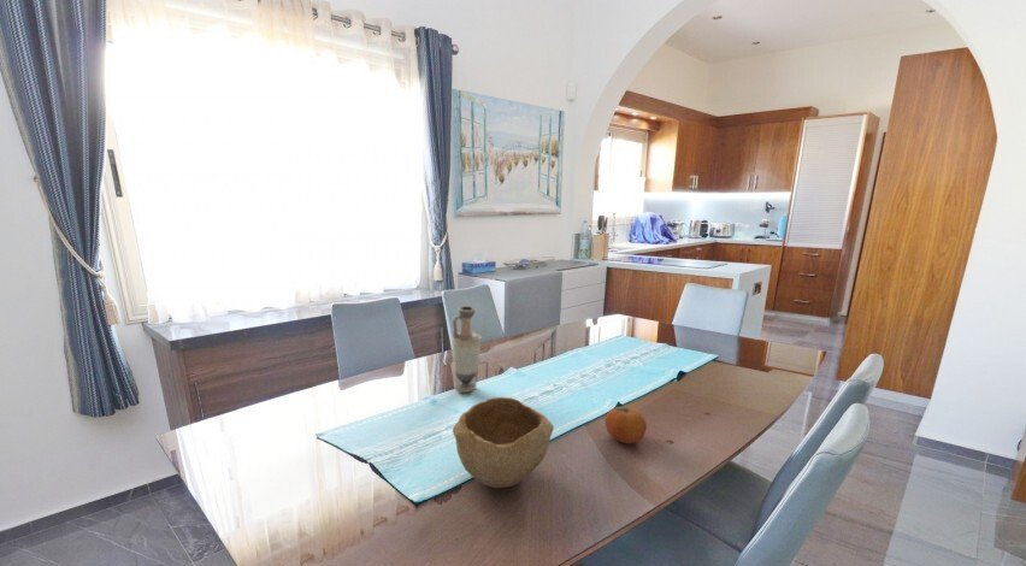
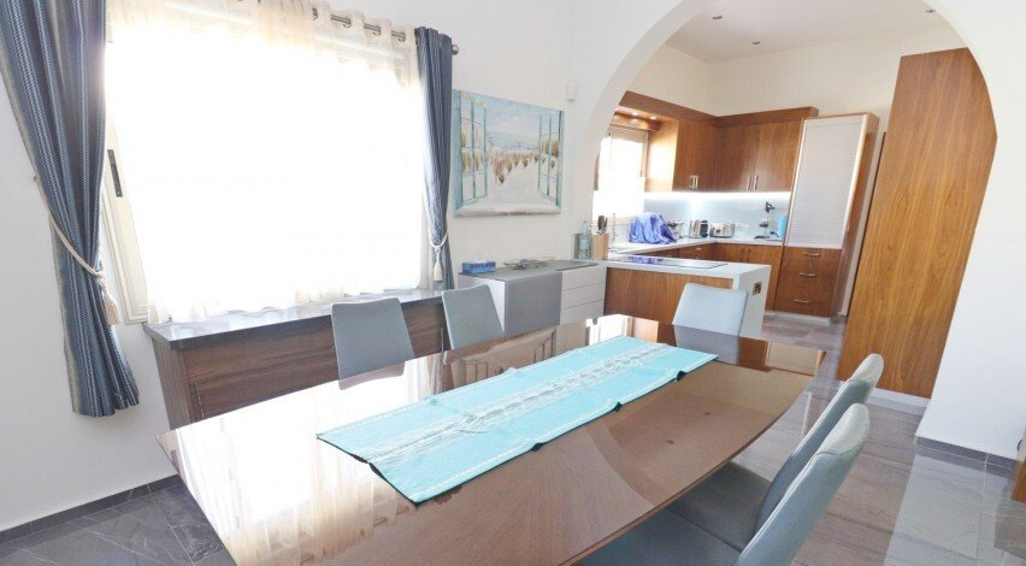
- bowl [452,396,555,489]
- fruit [605,406,648,444]
- vase [450,305,482,394]
